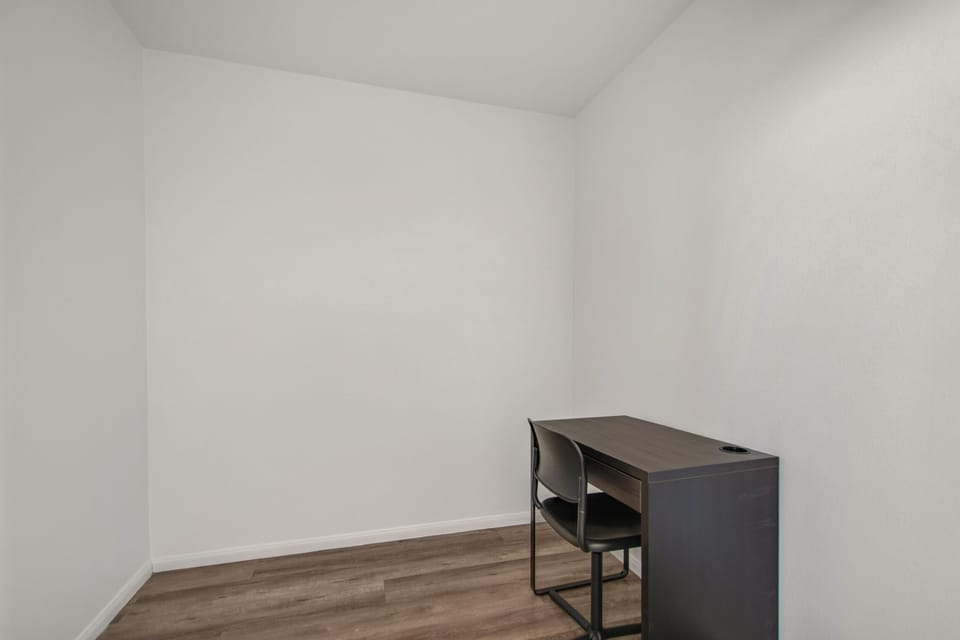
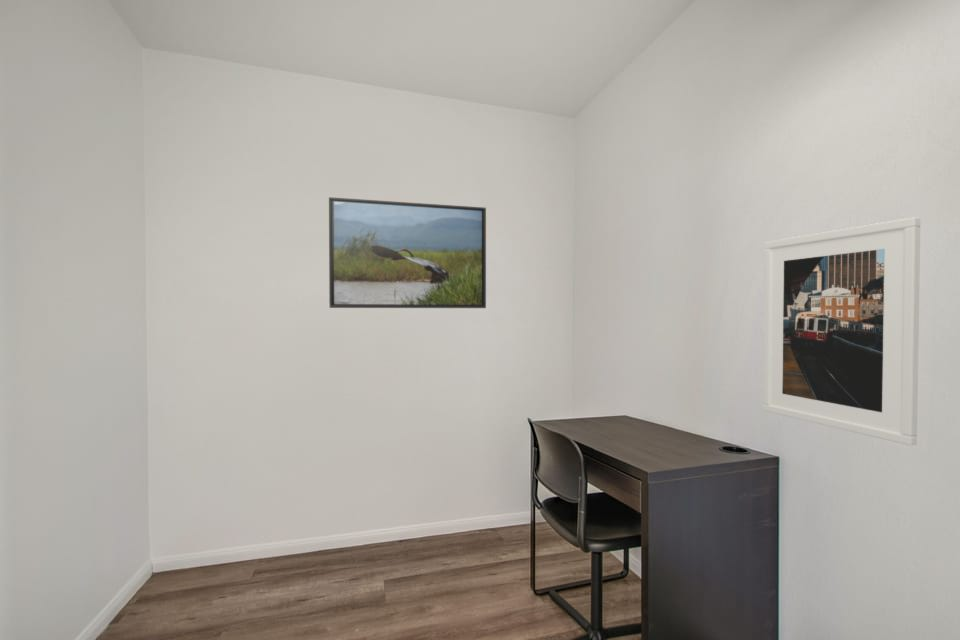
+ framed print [762,216,921,447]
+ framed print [328,196,487,309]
